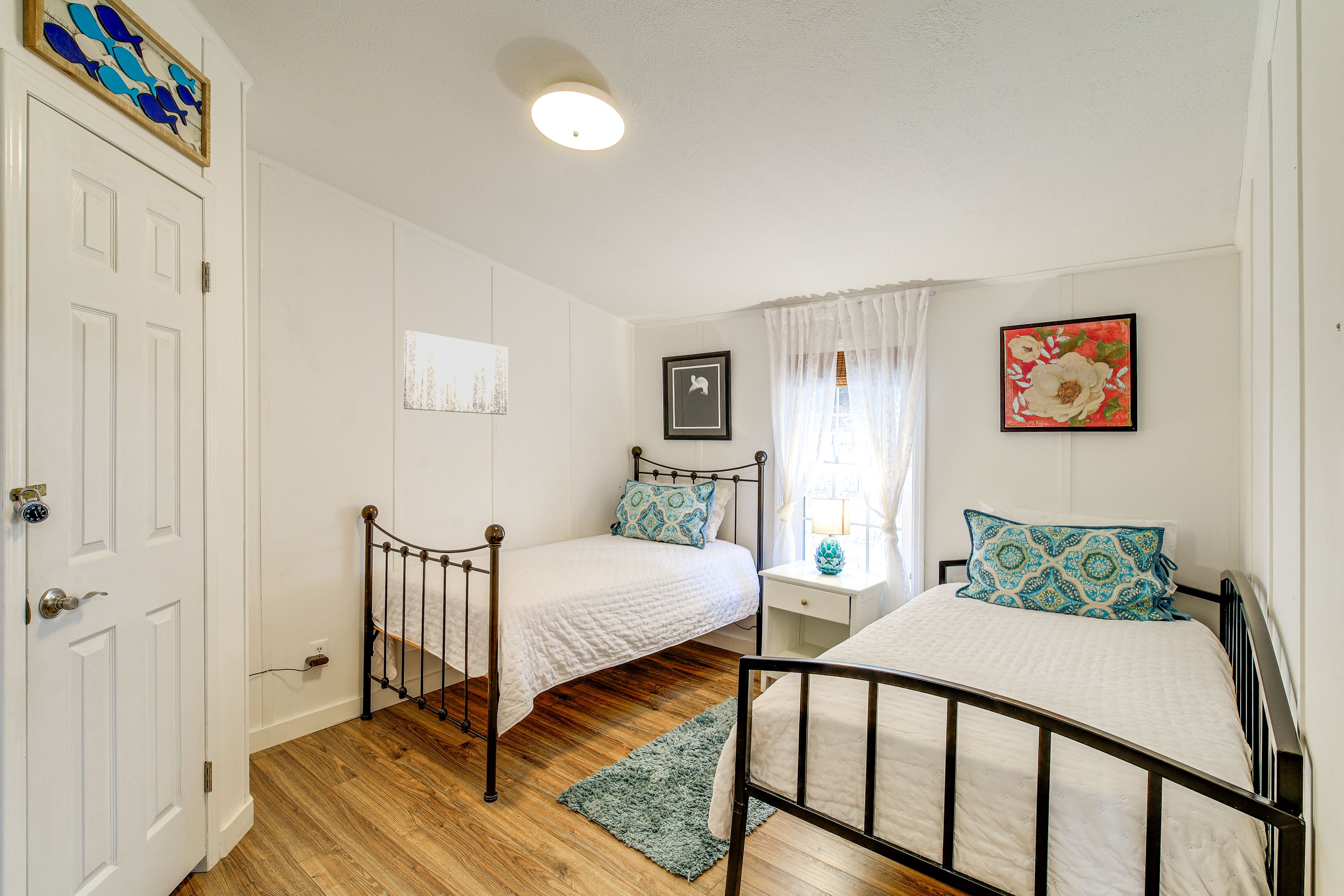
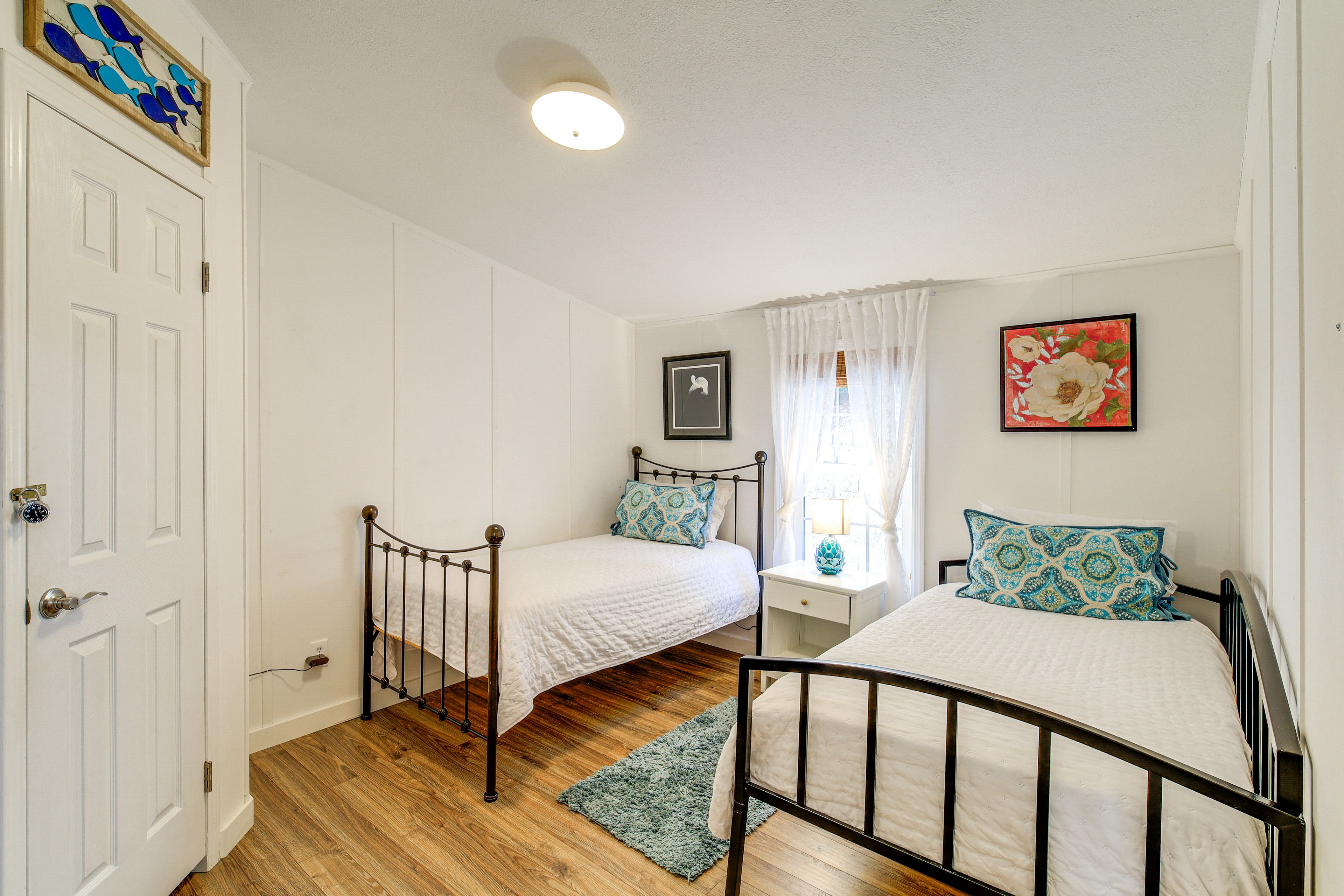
- wall art [404,330,508,415]
